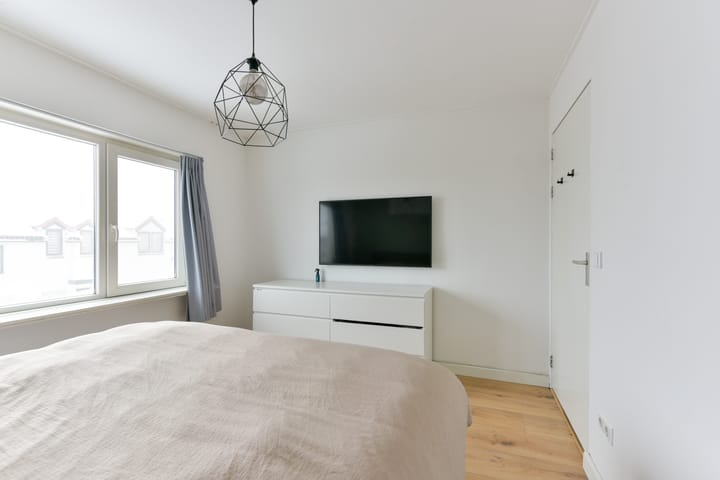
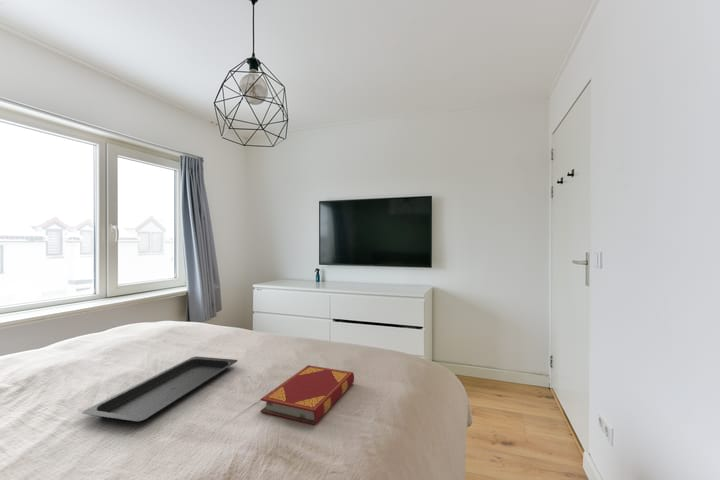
+ serving tray [81,355,239,423]
+ hardback book [259,364,355,425]
